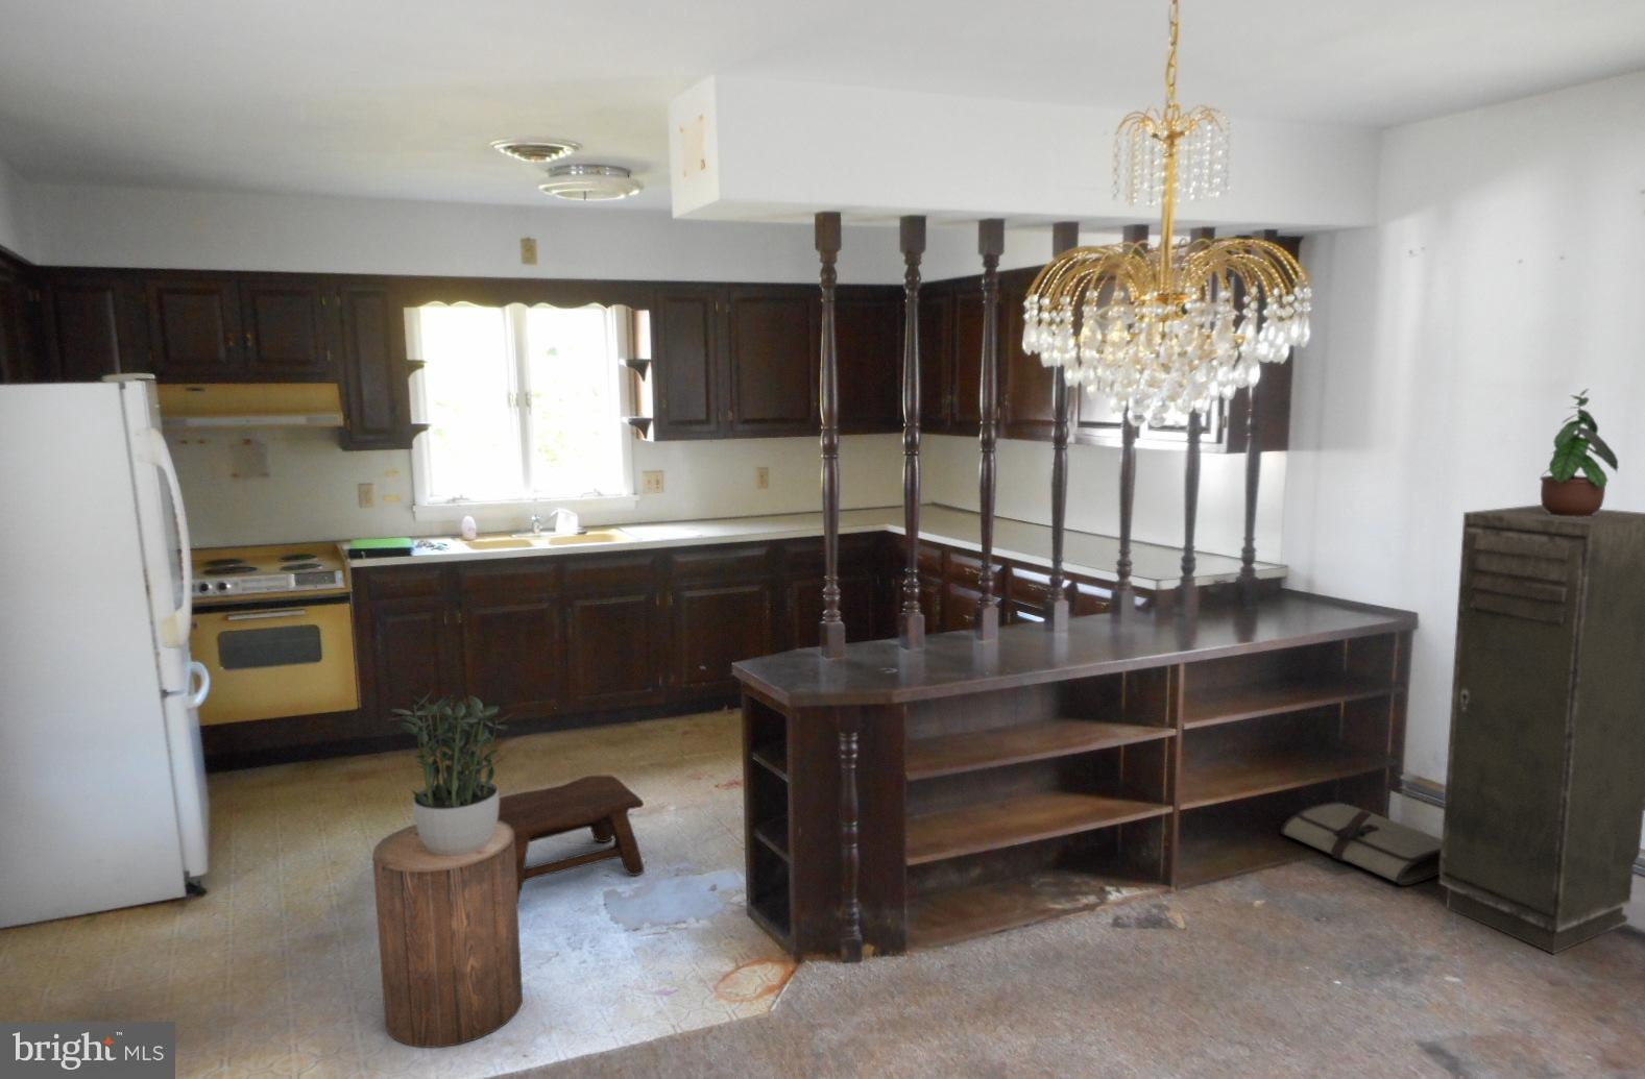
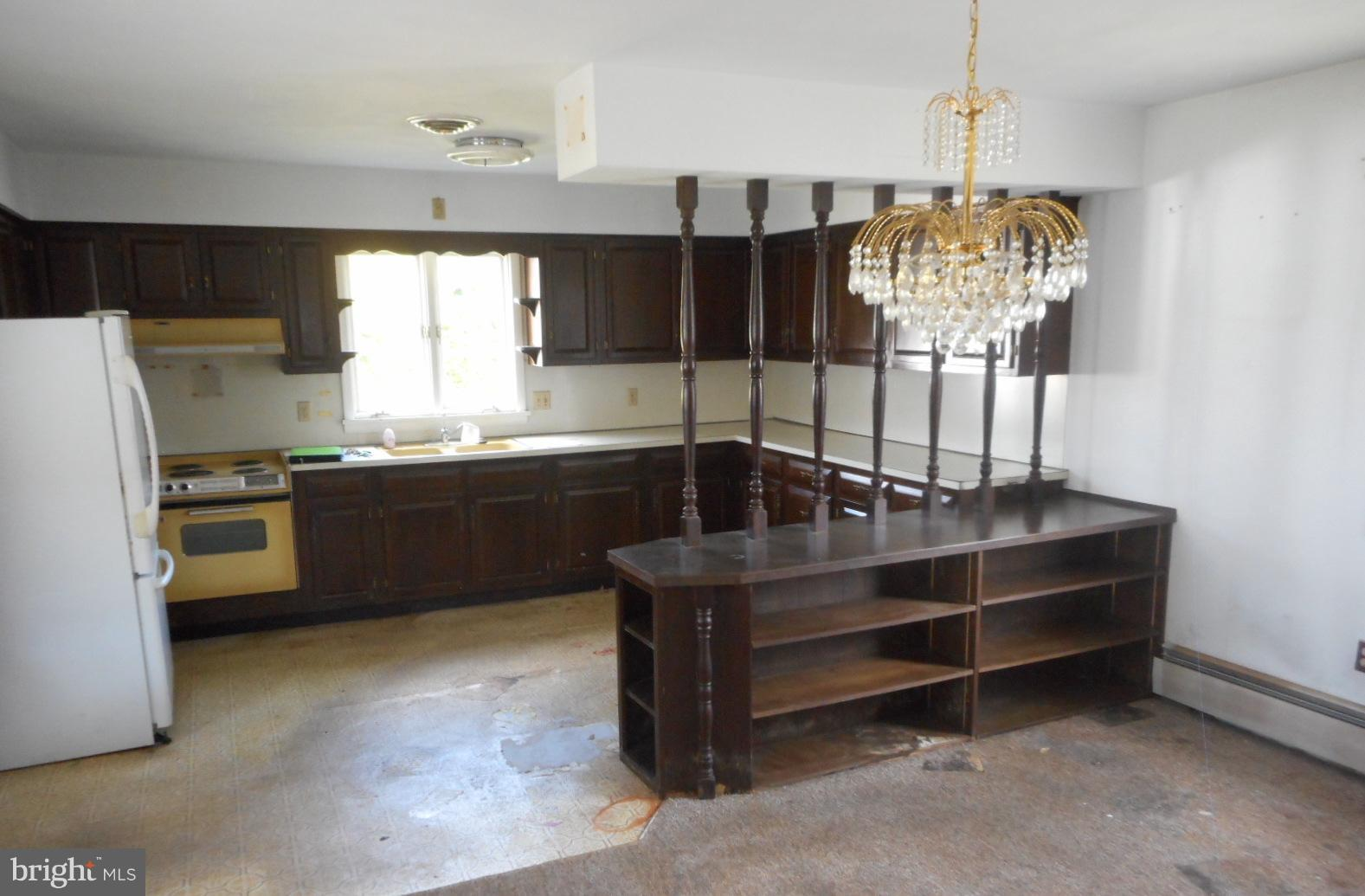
- stool [498,774,645,904]
- potted plant [389,688,516,856]
- stool [371,820,524,1049]
- tool roll [1280,801,1441,886]
- storage cabinet [1439,503,1645,955]
- potted plant [1539,388,1618,517]
